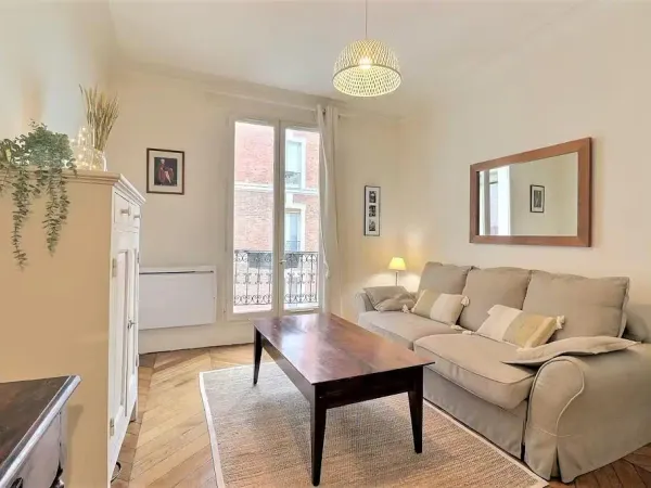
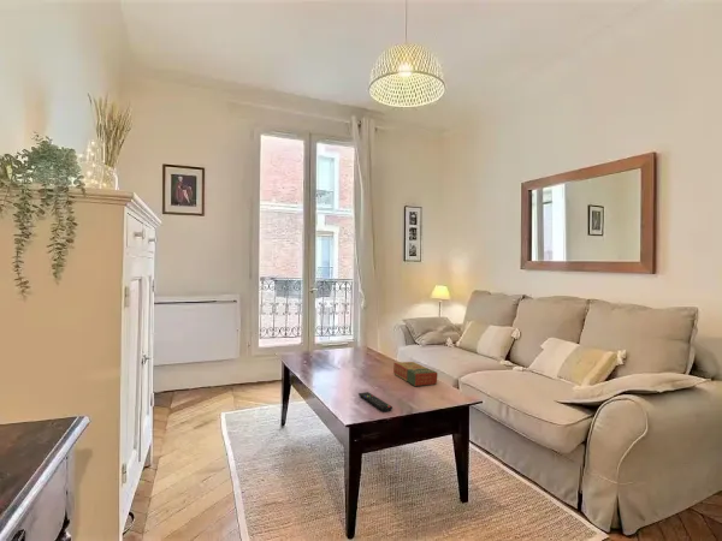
+ book [392,361,439,387]
+ remote control [357,391,393,412]
